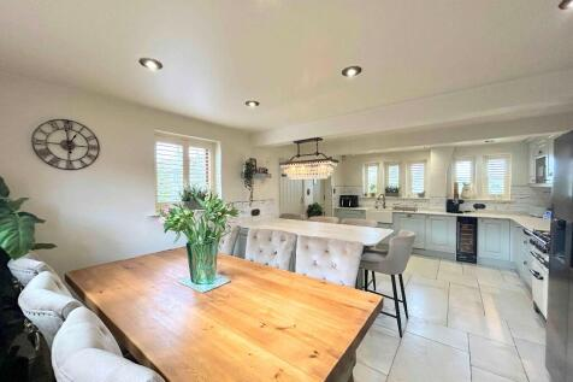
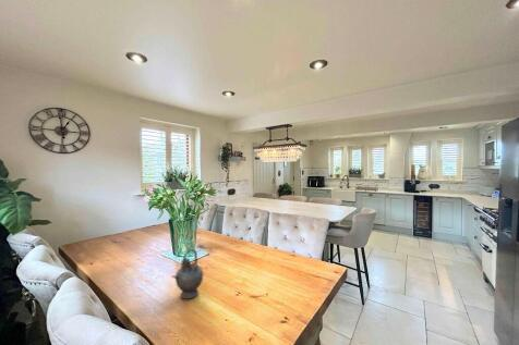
+ teapot [171,248,204,299]
